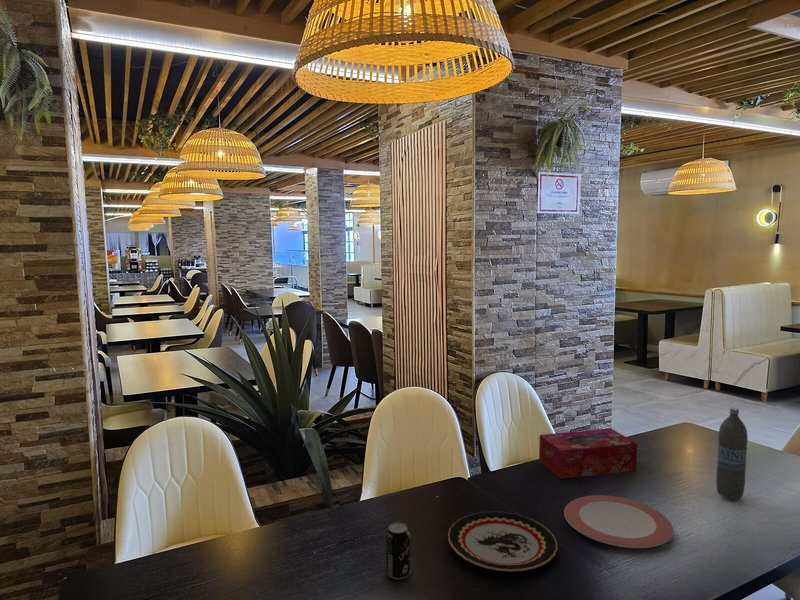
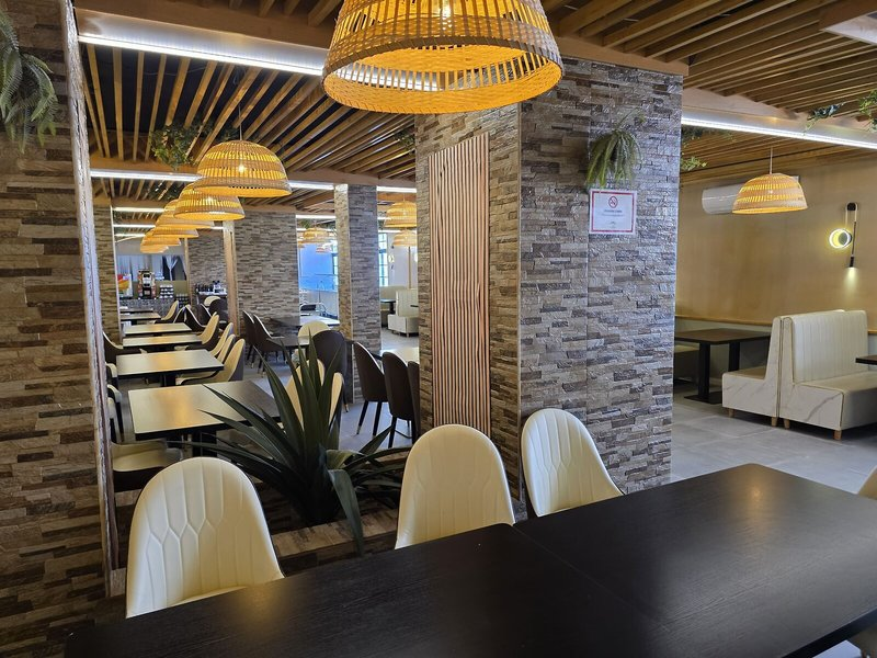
- plate [447,511,558,573]
- beverage can [385,521,411,581]
- water bottle [715,407,749,501]
- tissue box [538,428,638,480]
- plate [563,494,674,549]
